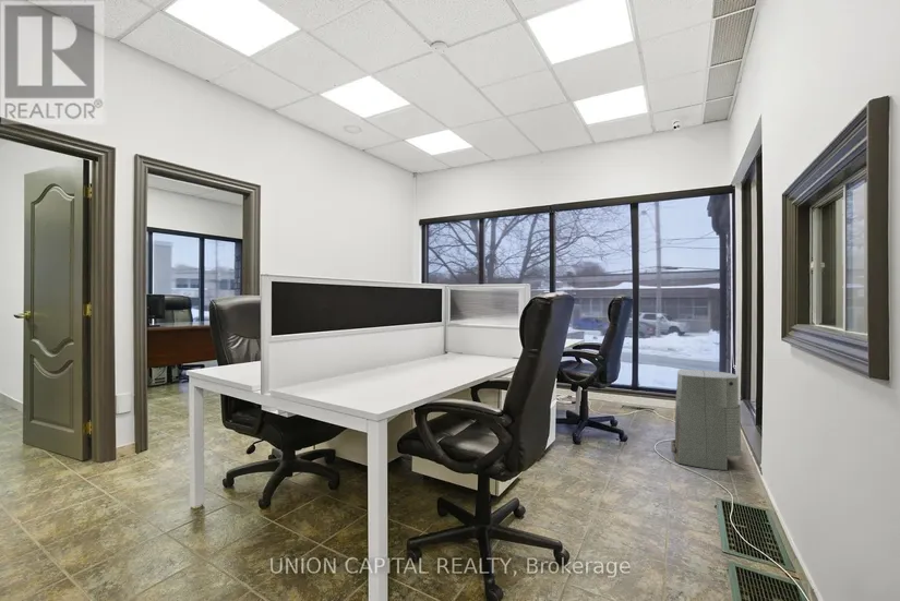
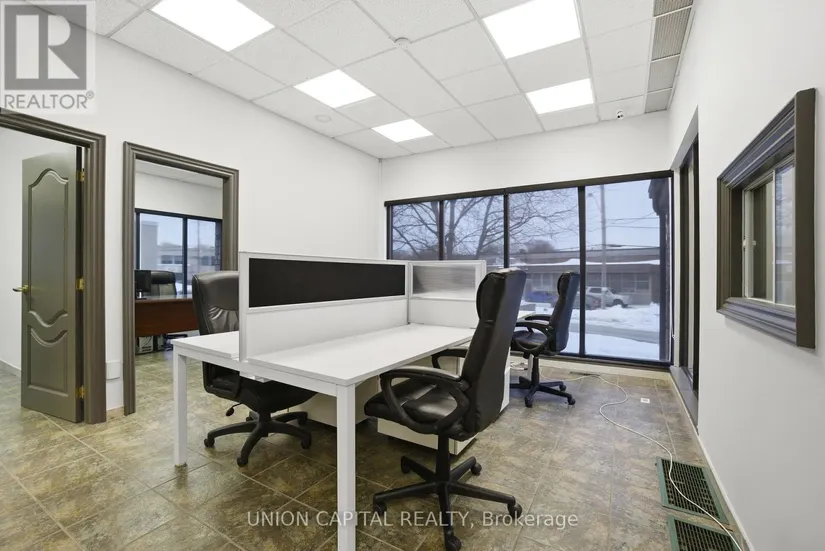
- air purifier [670,368,742,471]
